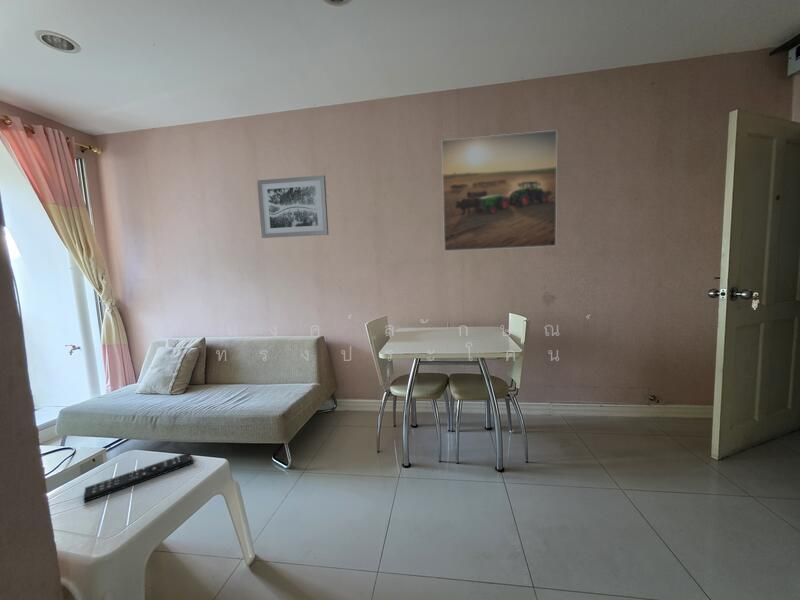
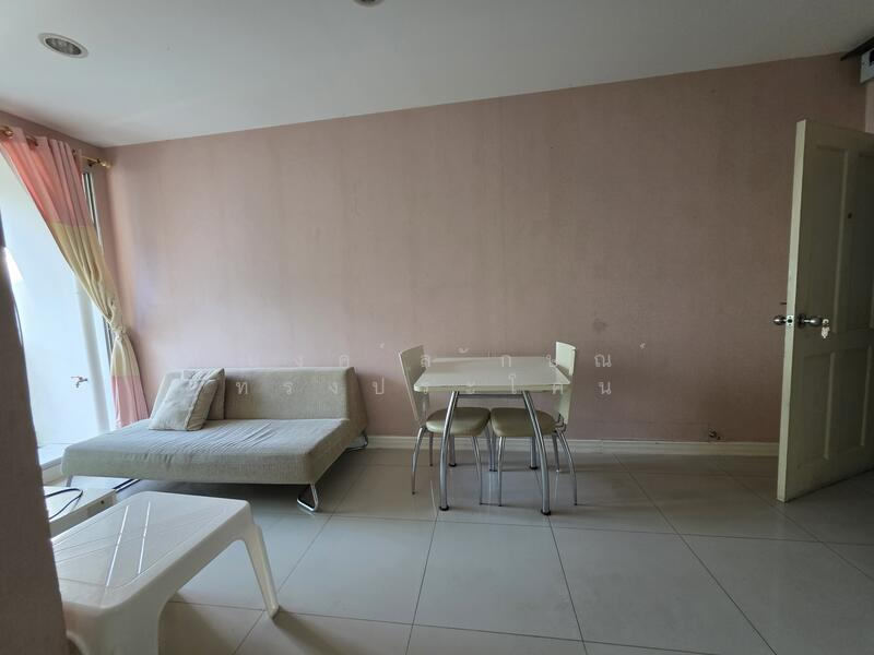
- remote control [82,451,194,504]
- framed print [441,129,558,252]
- wall art [256,174,329,239]
